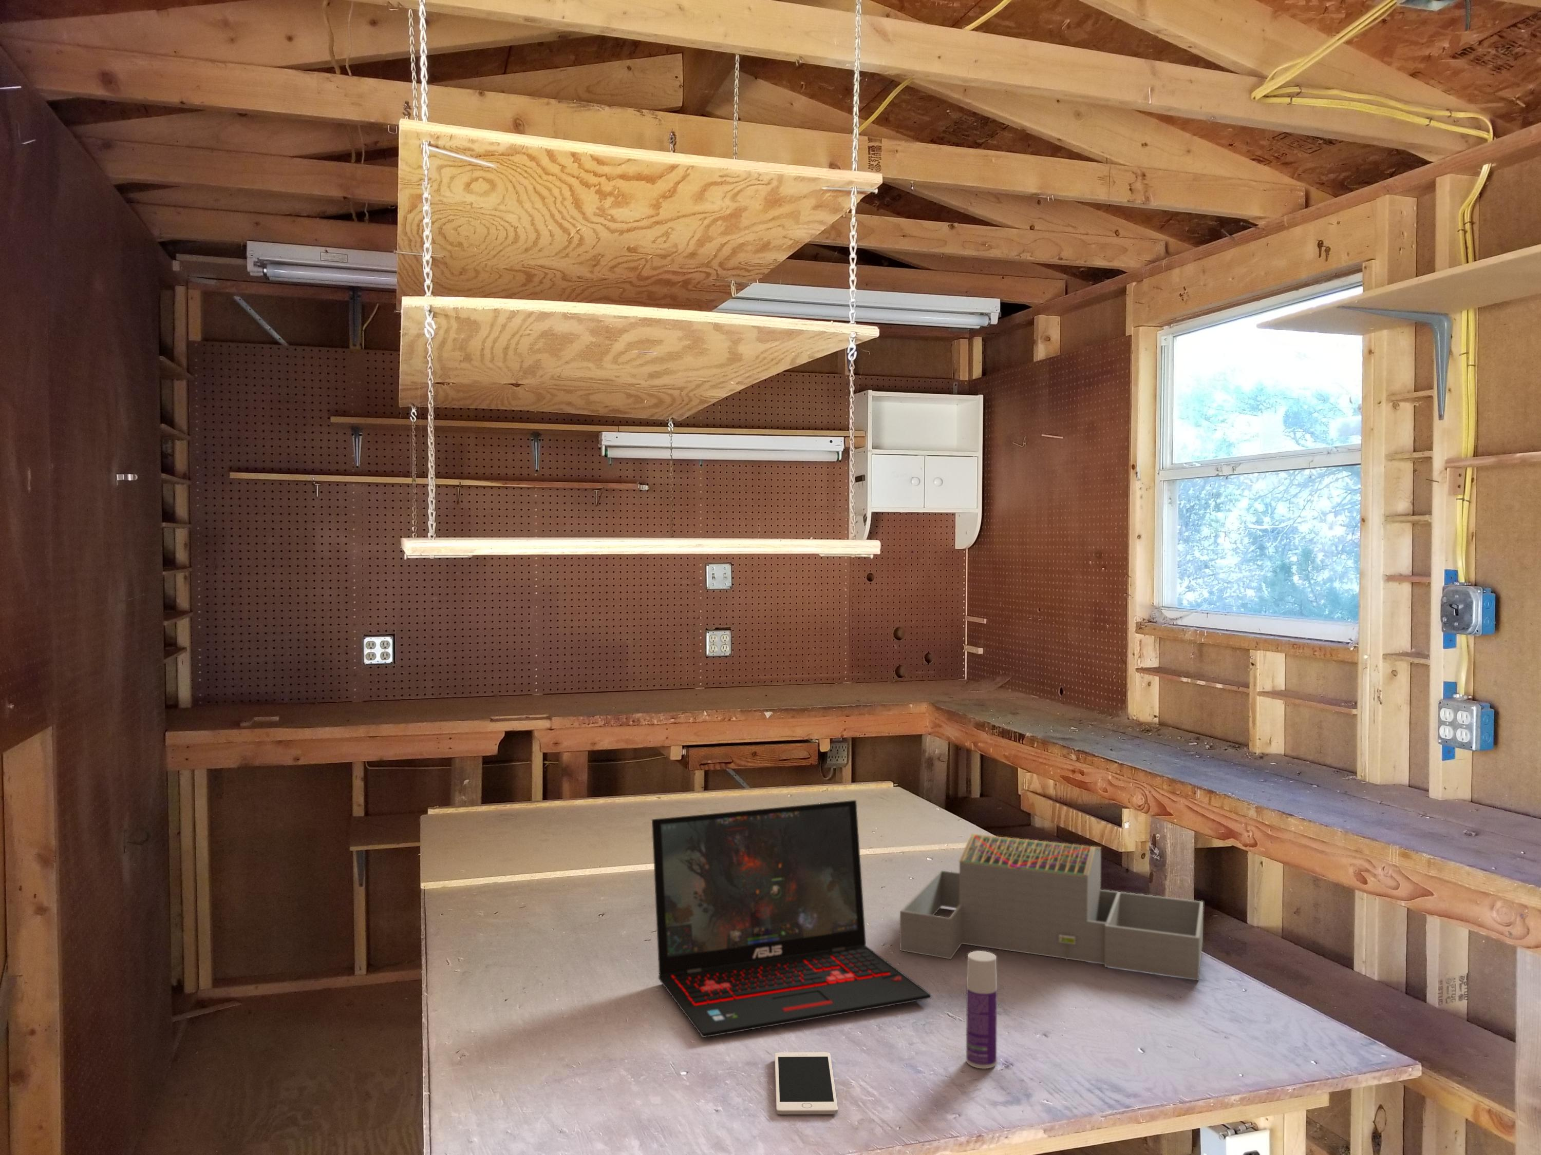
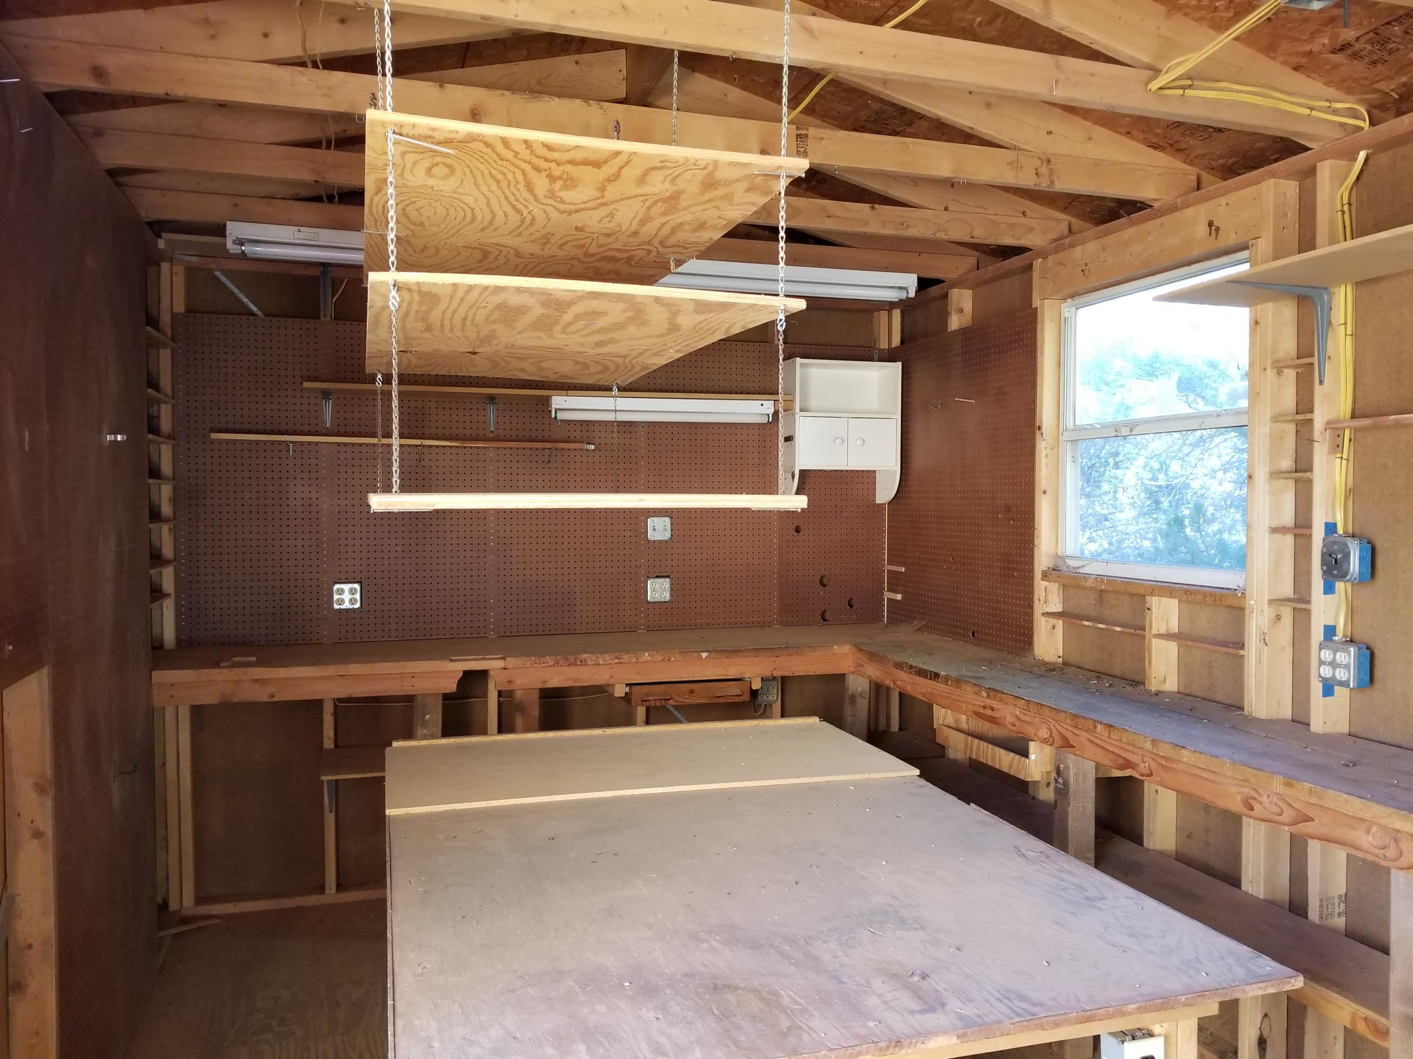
- cell phone [774,1052,838,1115]
- laptop [652,800,932,1039]
- bottle [966,950,997,1069]
- architectural model [899,833,1204,982]
